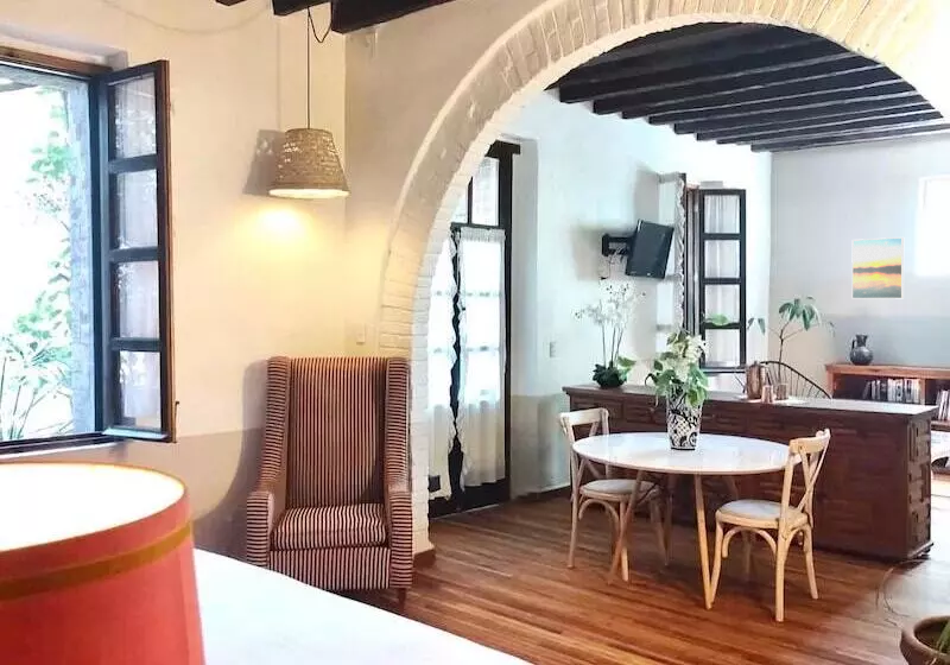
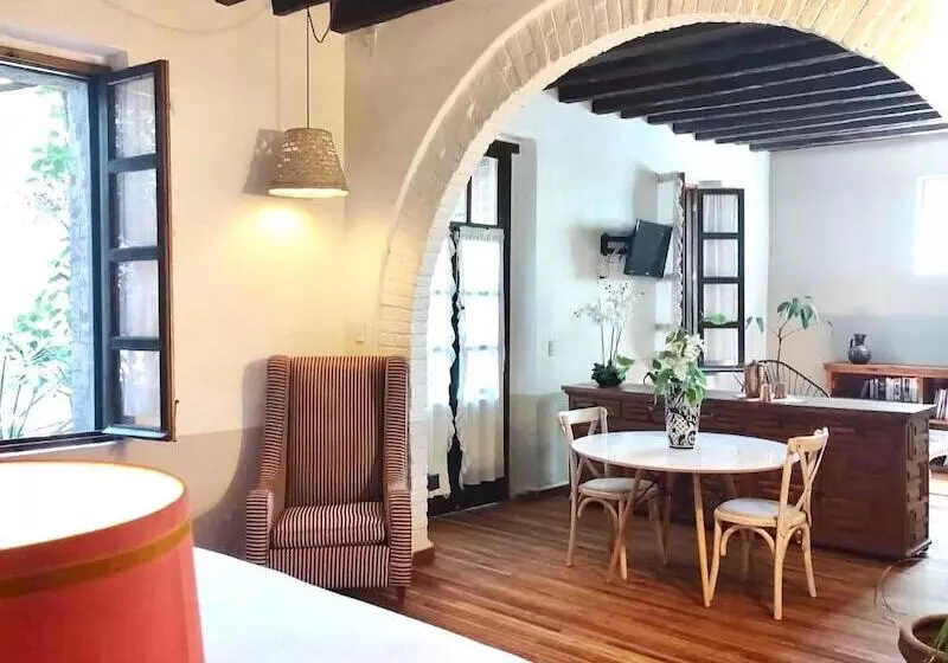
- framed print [850,236,905,300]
